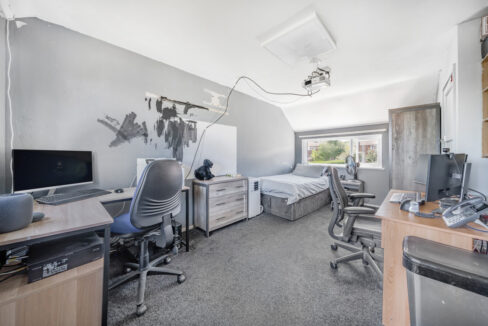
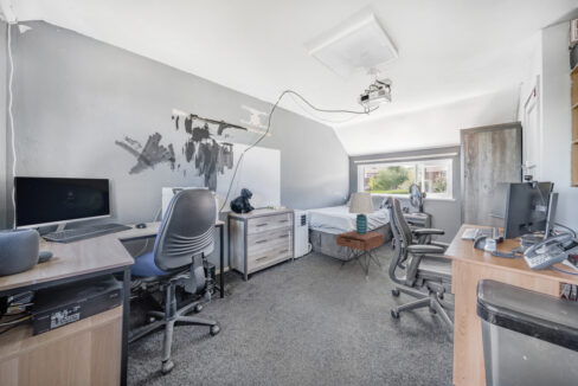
+ nightstand [335,230,384,275]
+ lamp [347,192,377,234]
